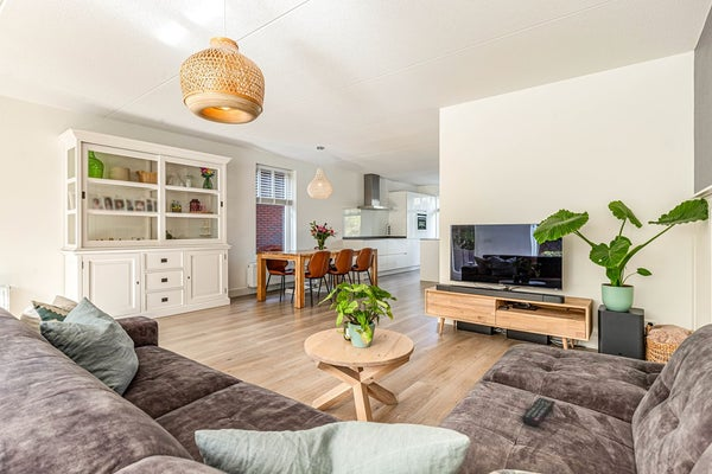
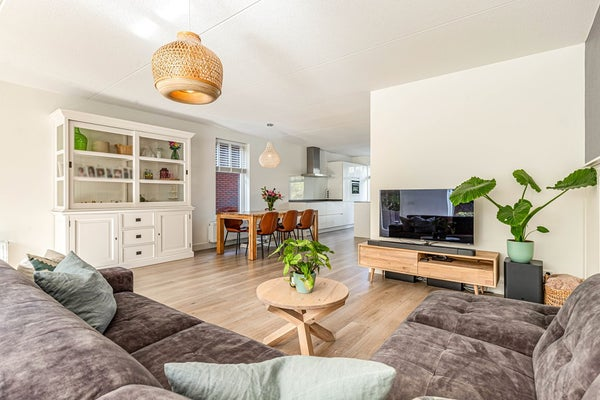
- remote control [521,396,557,428]
